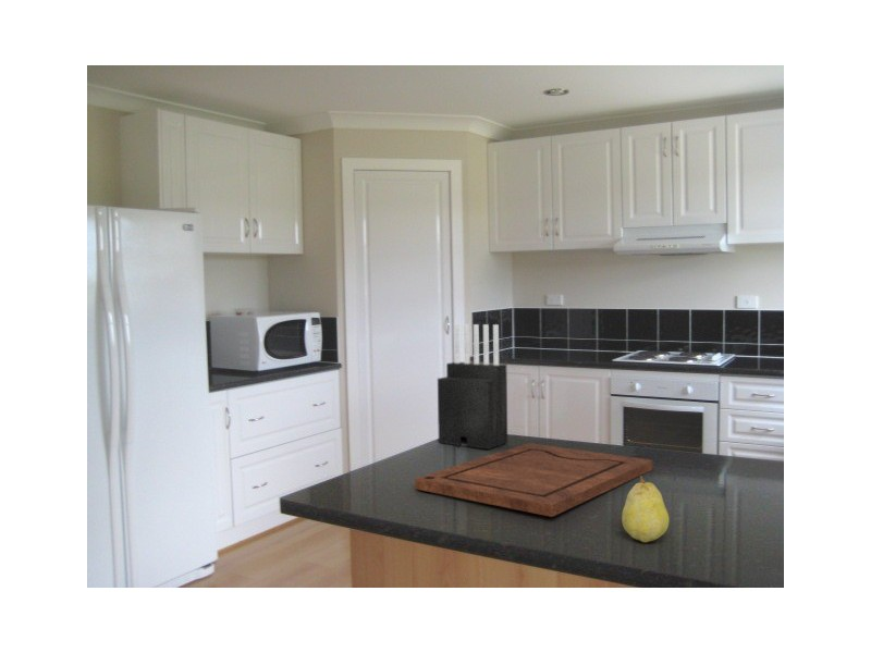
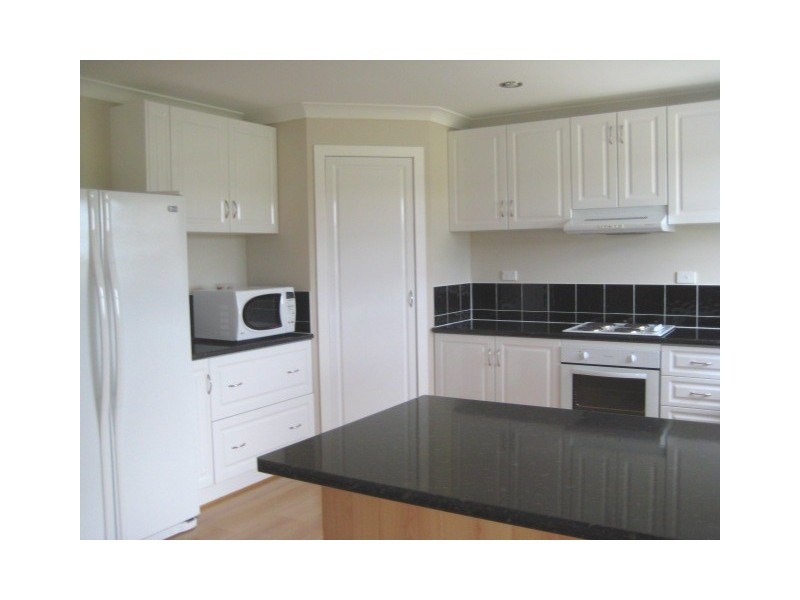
- knife block [437,323,508,451]
- fruit [621,476,670,543]
- cutting board [414,442,653,518]
